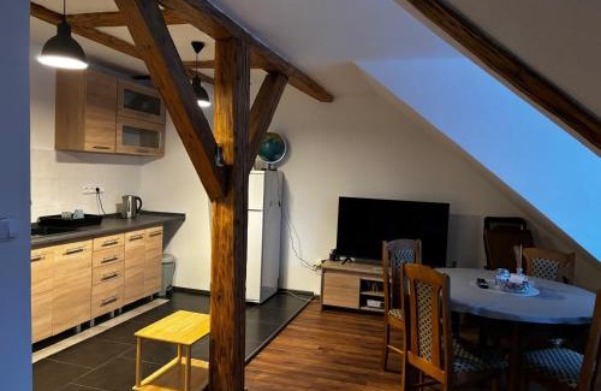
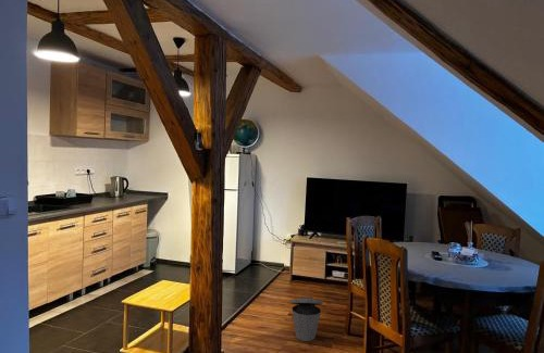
+ trash can [289,295,324,342]
